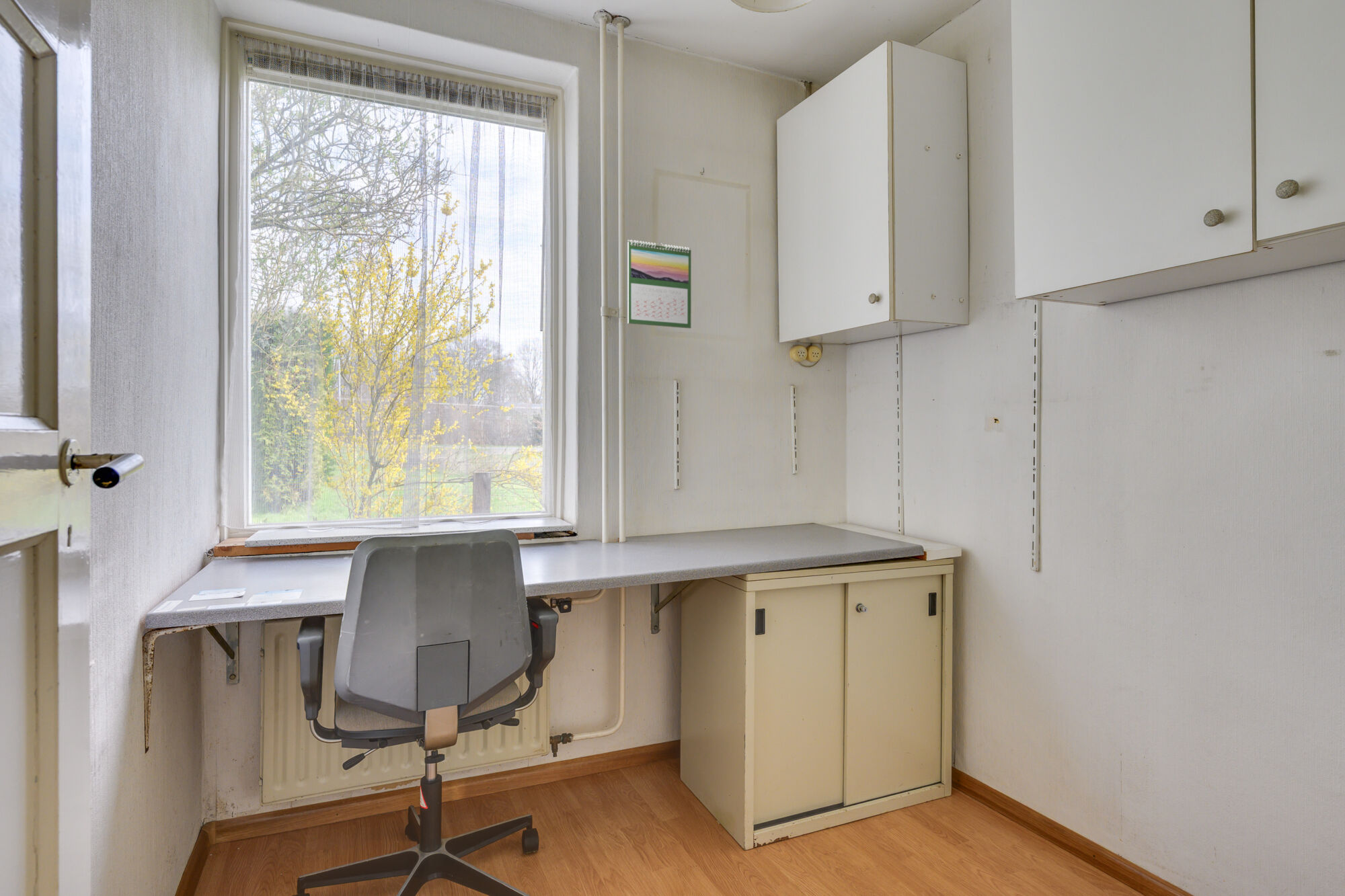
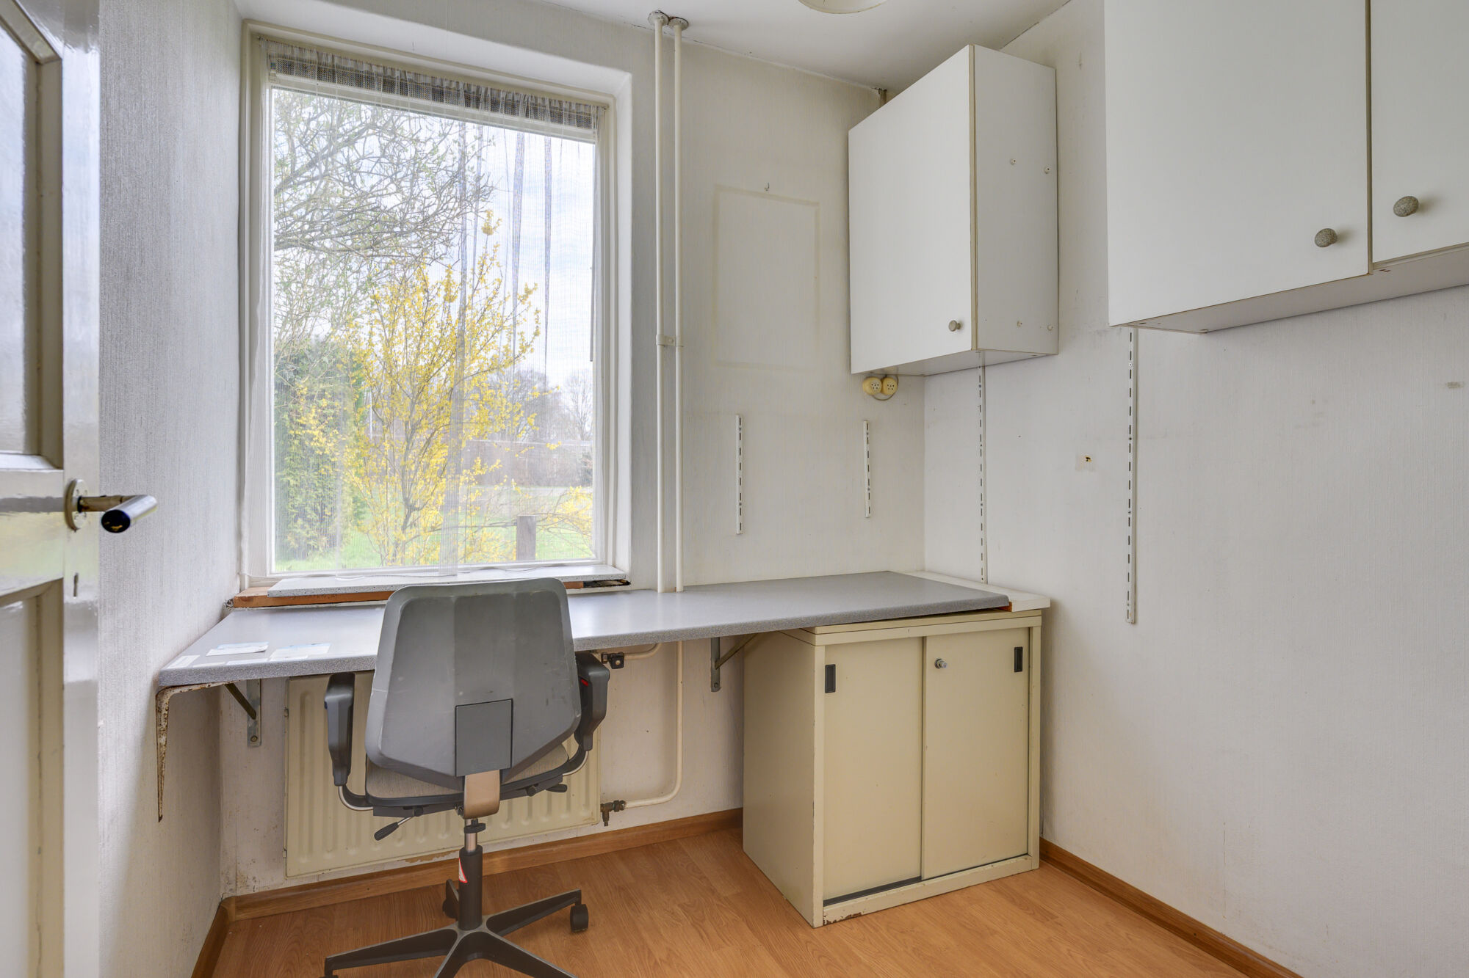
- calendar [627,239,692,329]
